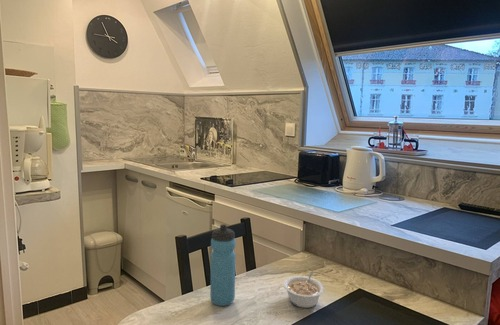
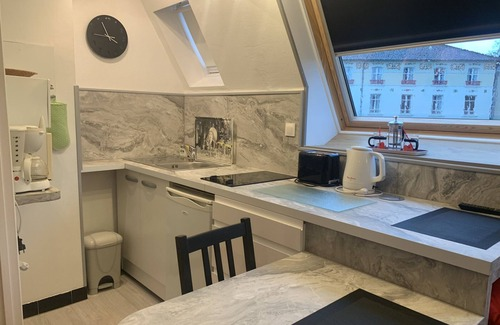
- water bottle [209,223,237,307]
- legume [283,270,325,309]
